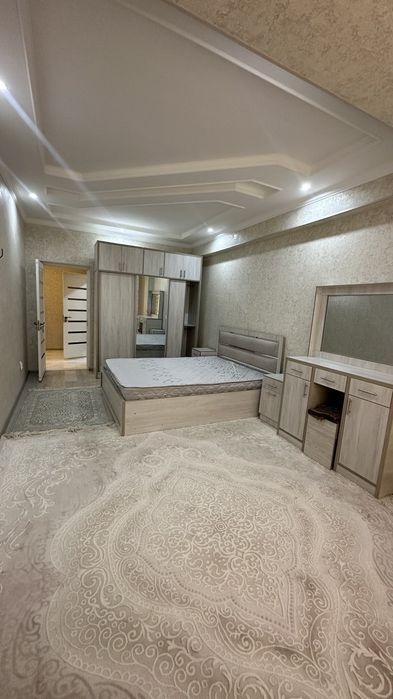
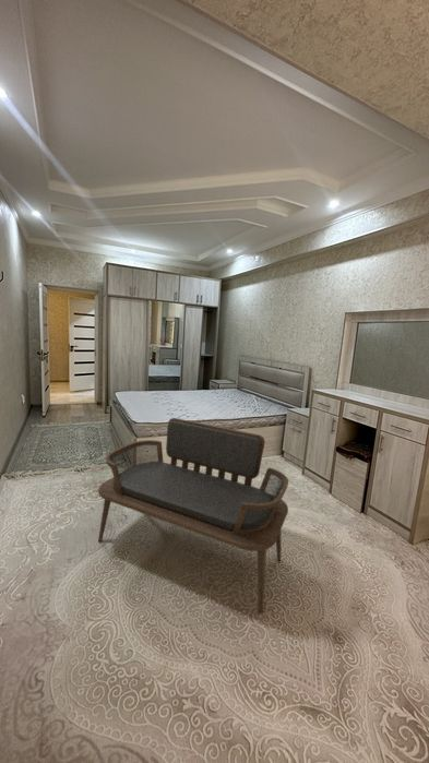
+ bench [97,417,289,613]
